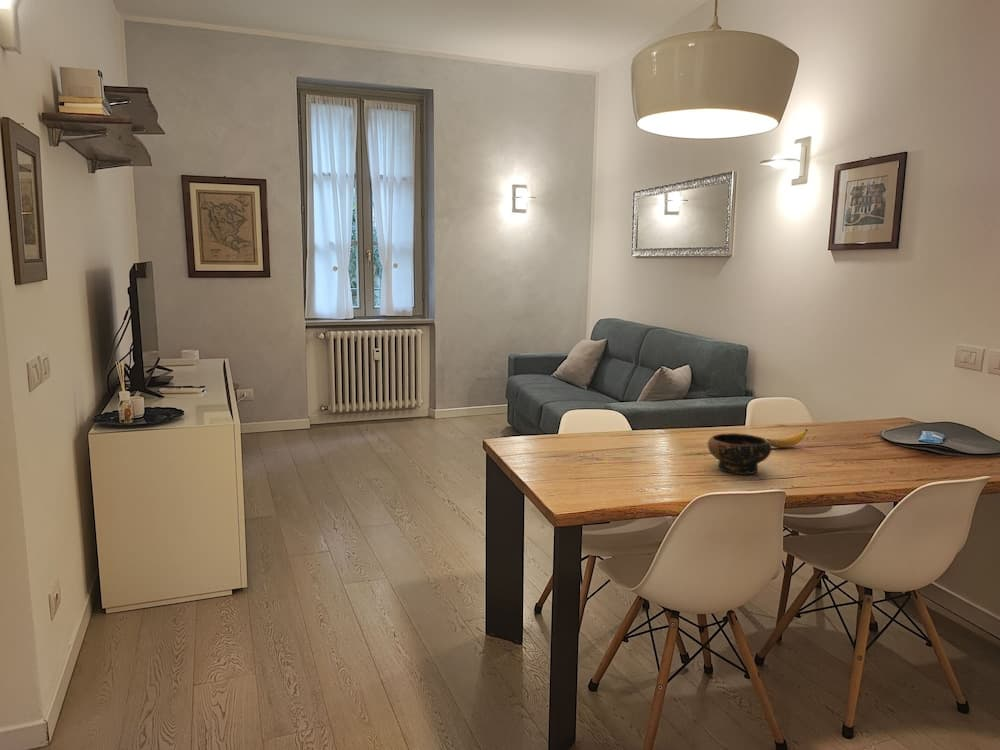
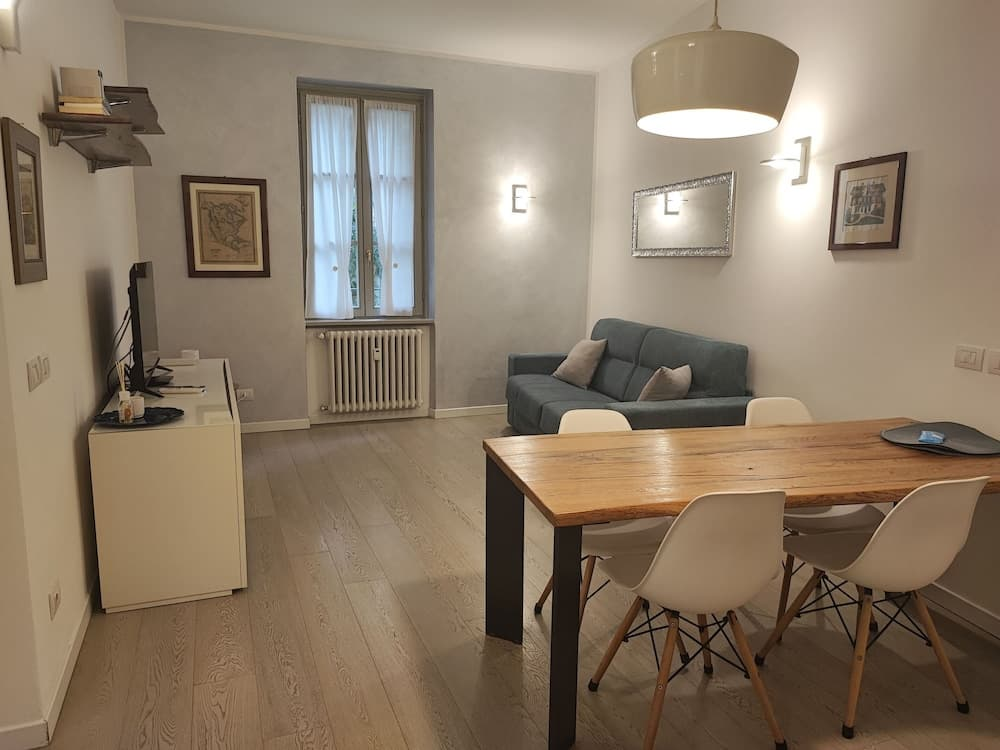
- bowl [707,432,772,475]
- banana [766,428,809,449]
